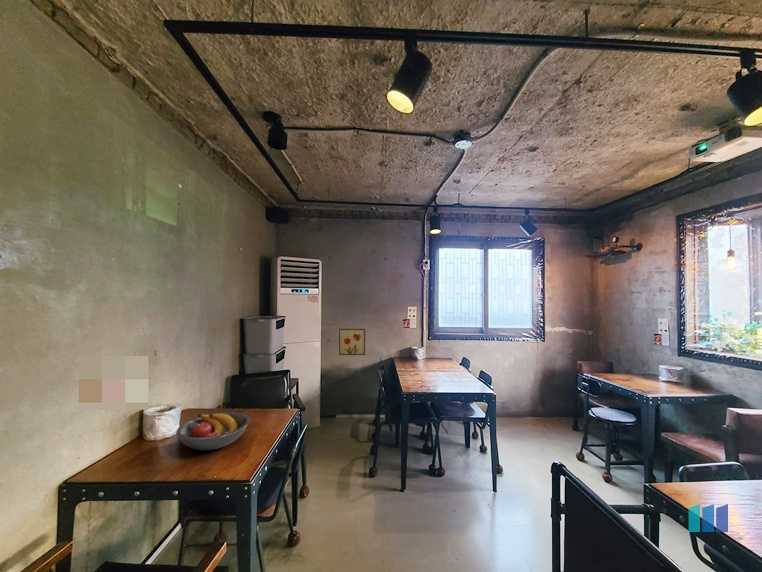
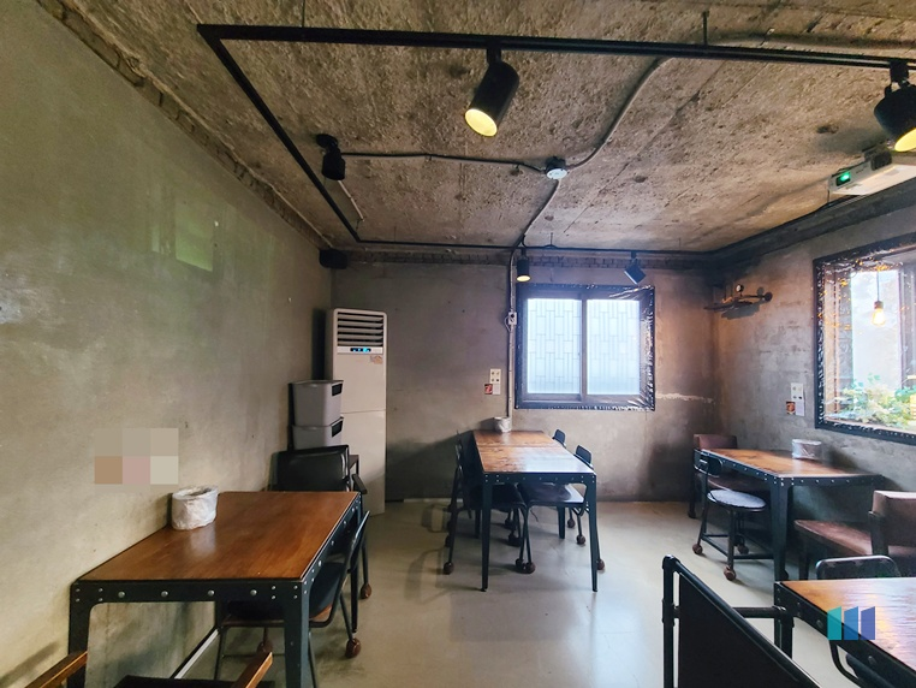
- wall art [338,328,366,356]
- fruit bowl [175,411,251,451]
